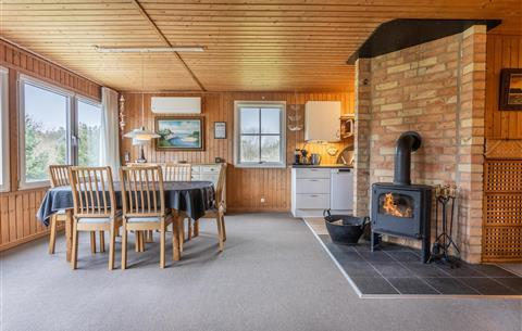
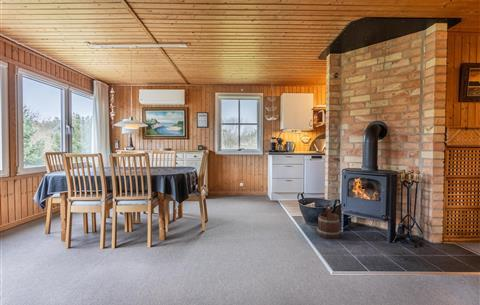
+ bucket [316,204,341,240]
